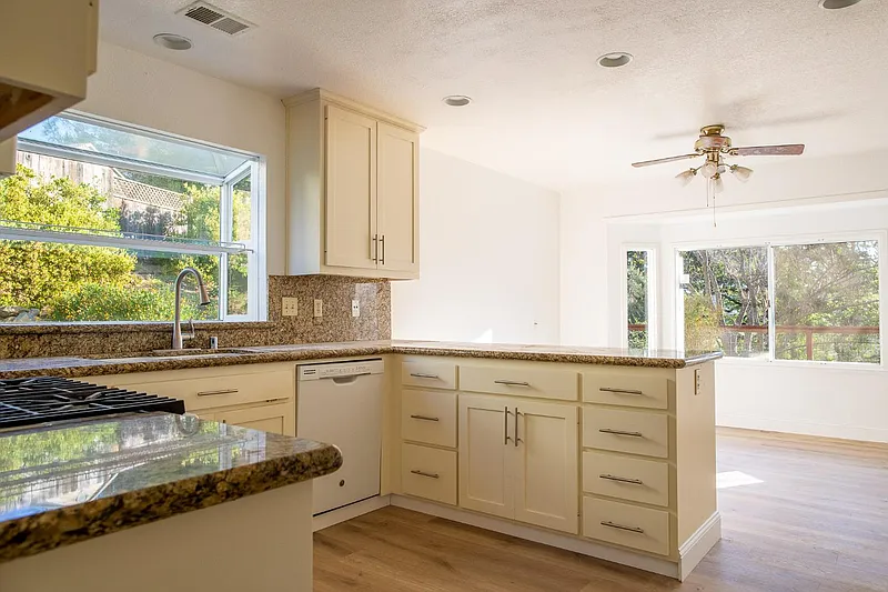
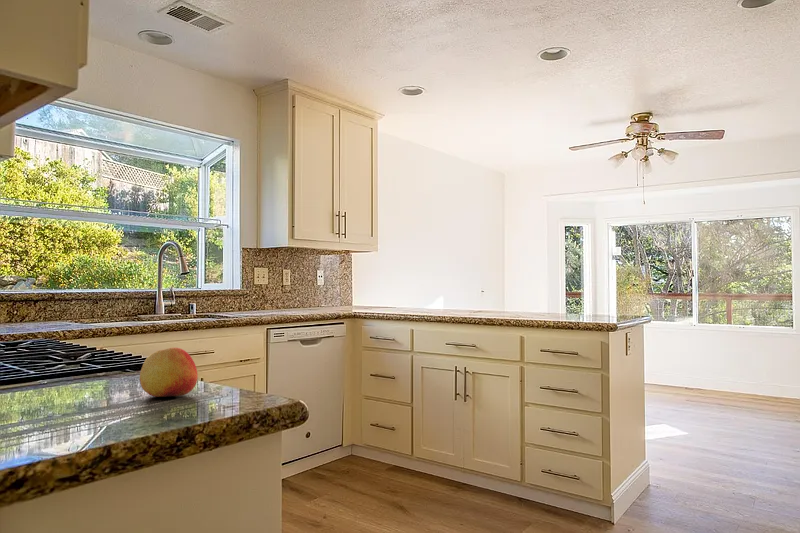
+ apple [139,347,199,398]
